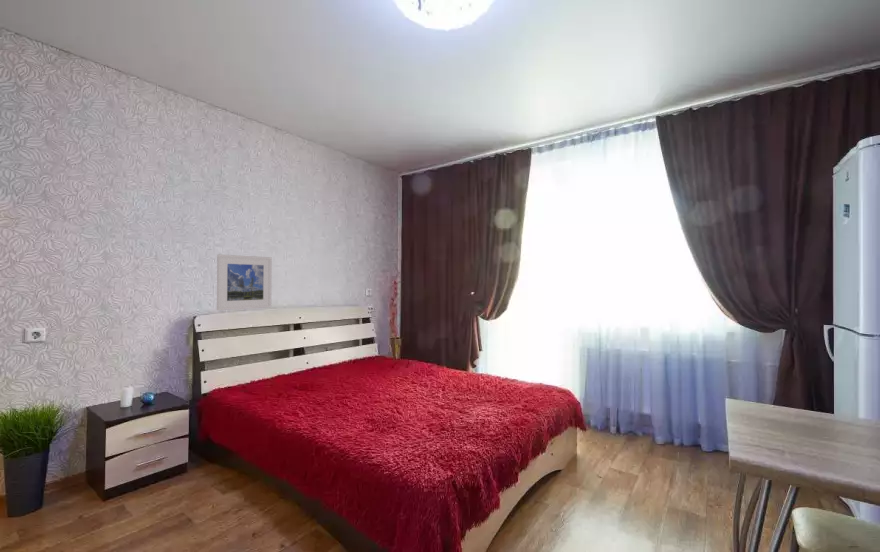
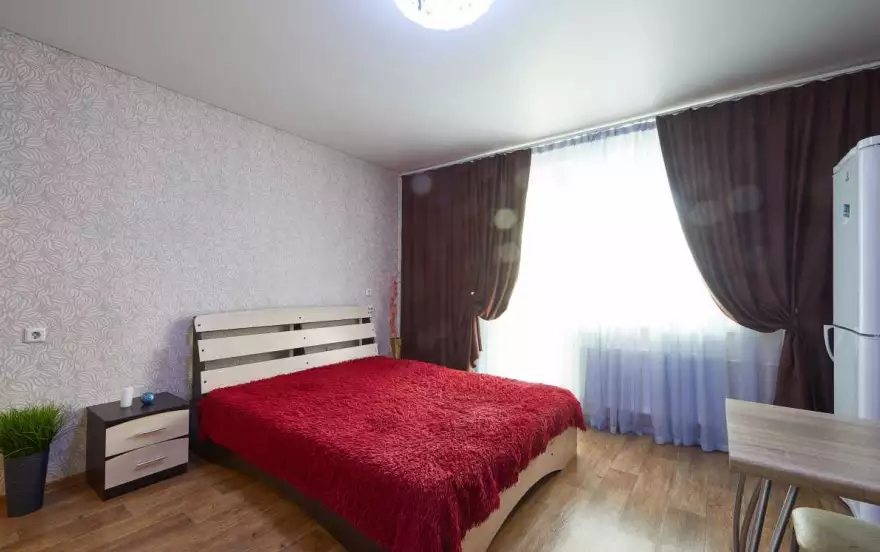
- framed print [216,253,273,311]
